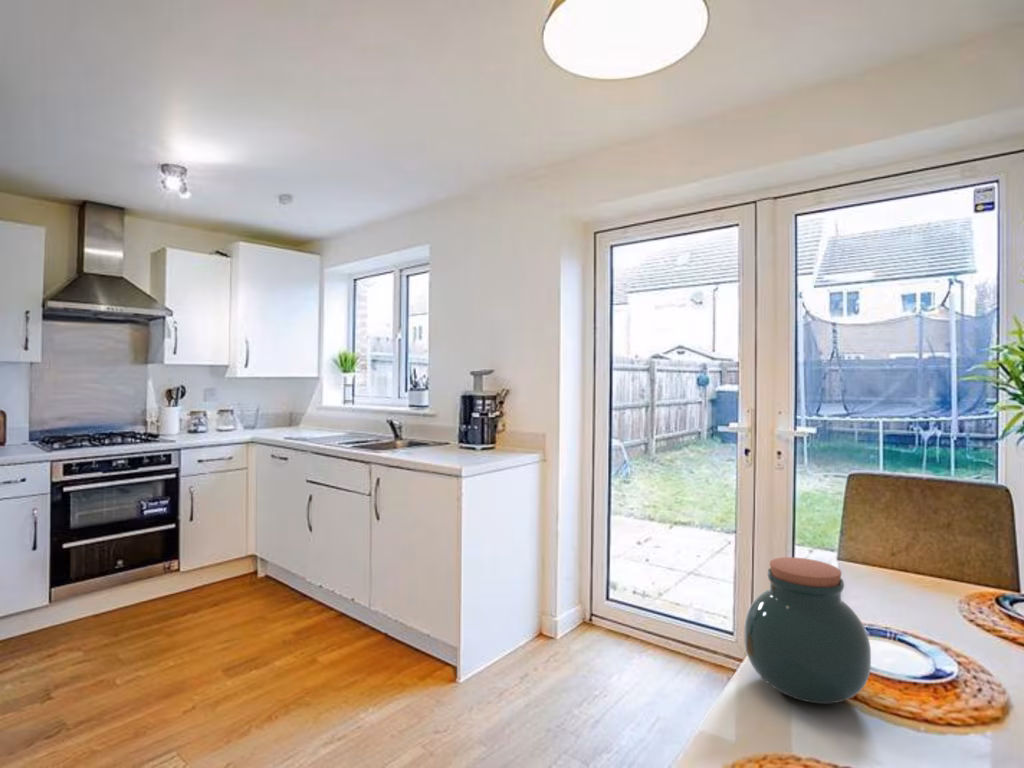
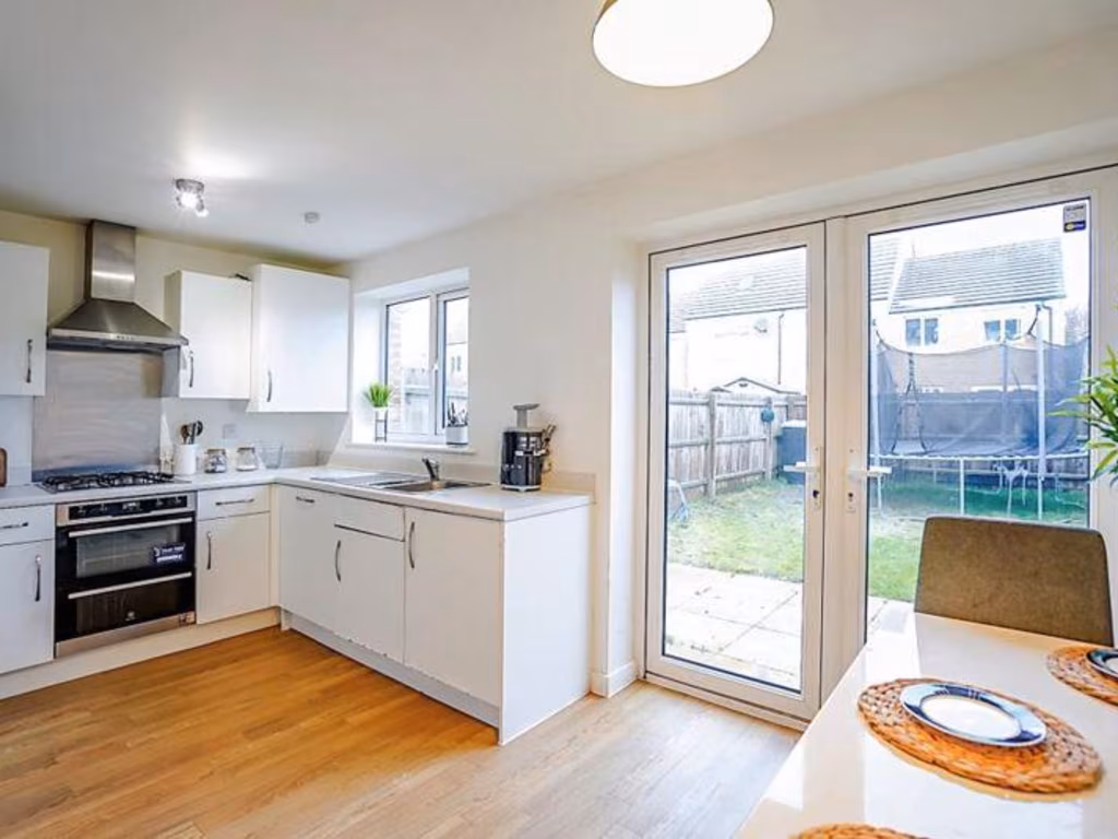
- jar [743,556,872,705]
